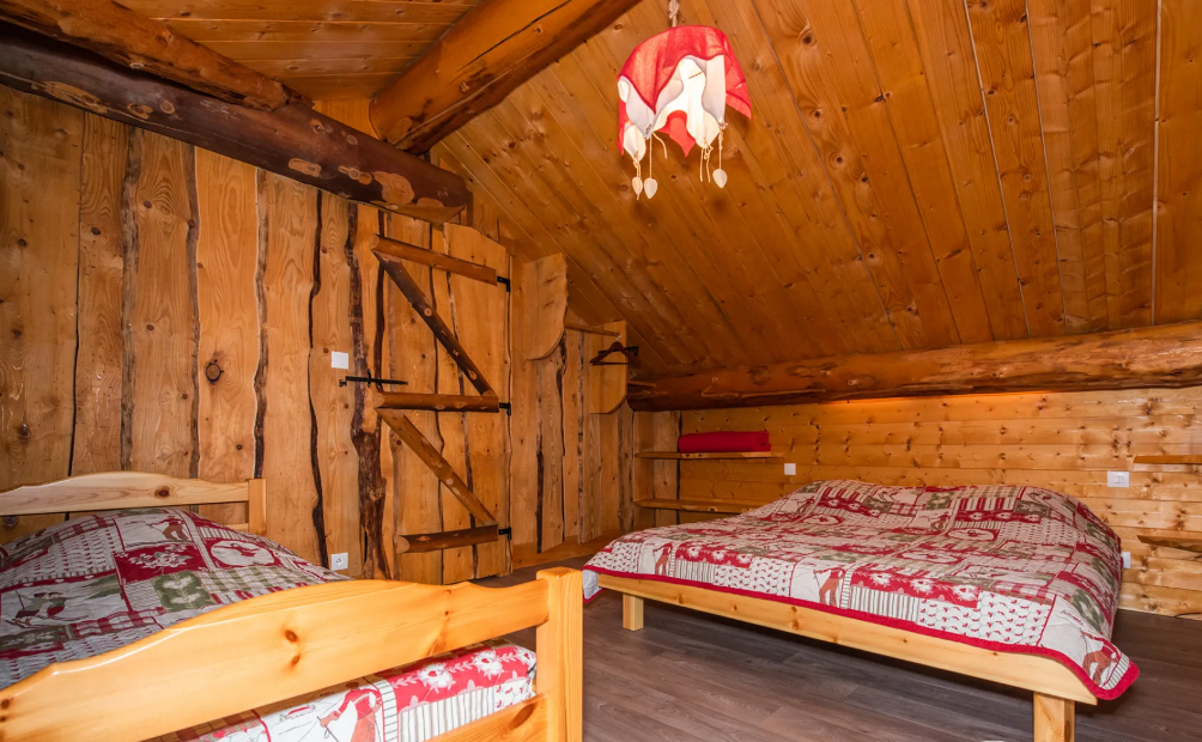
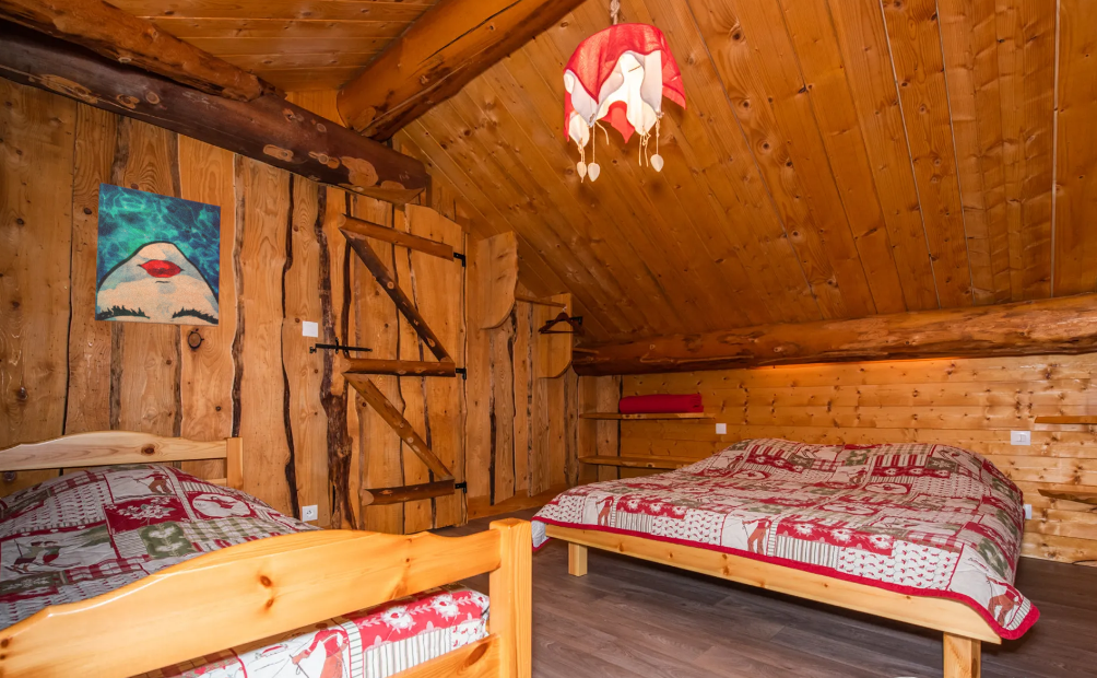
+ wall art [94,182,222,328]
